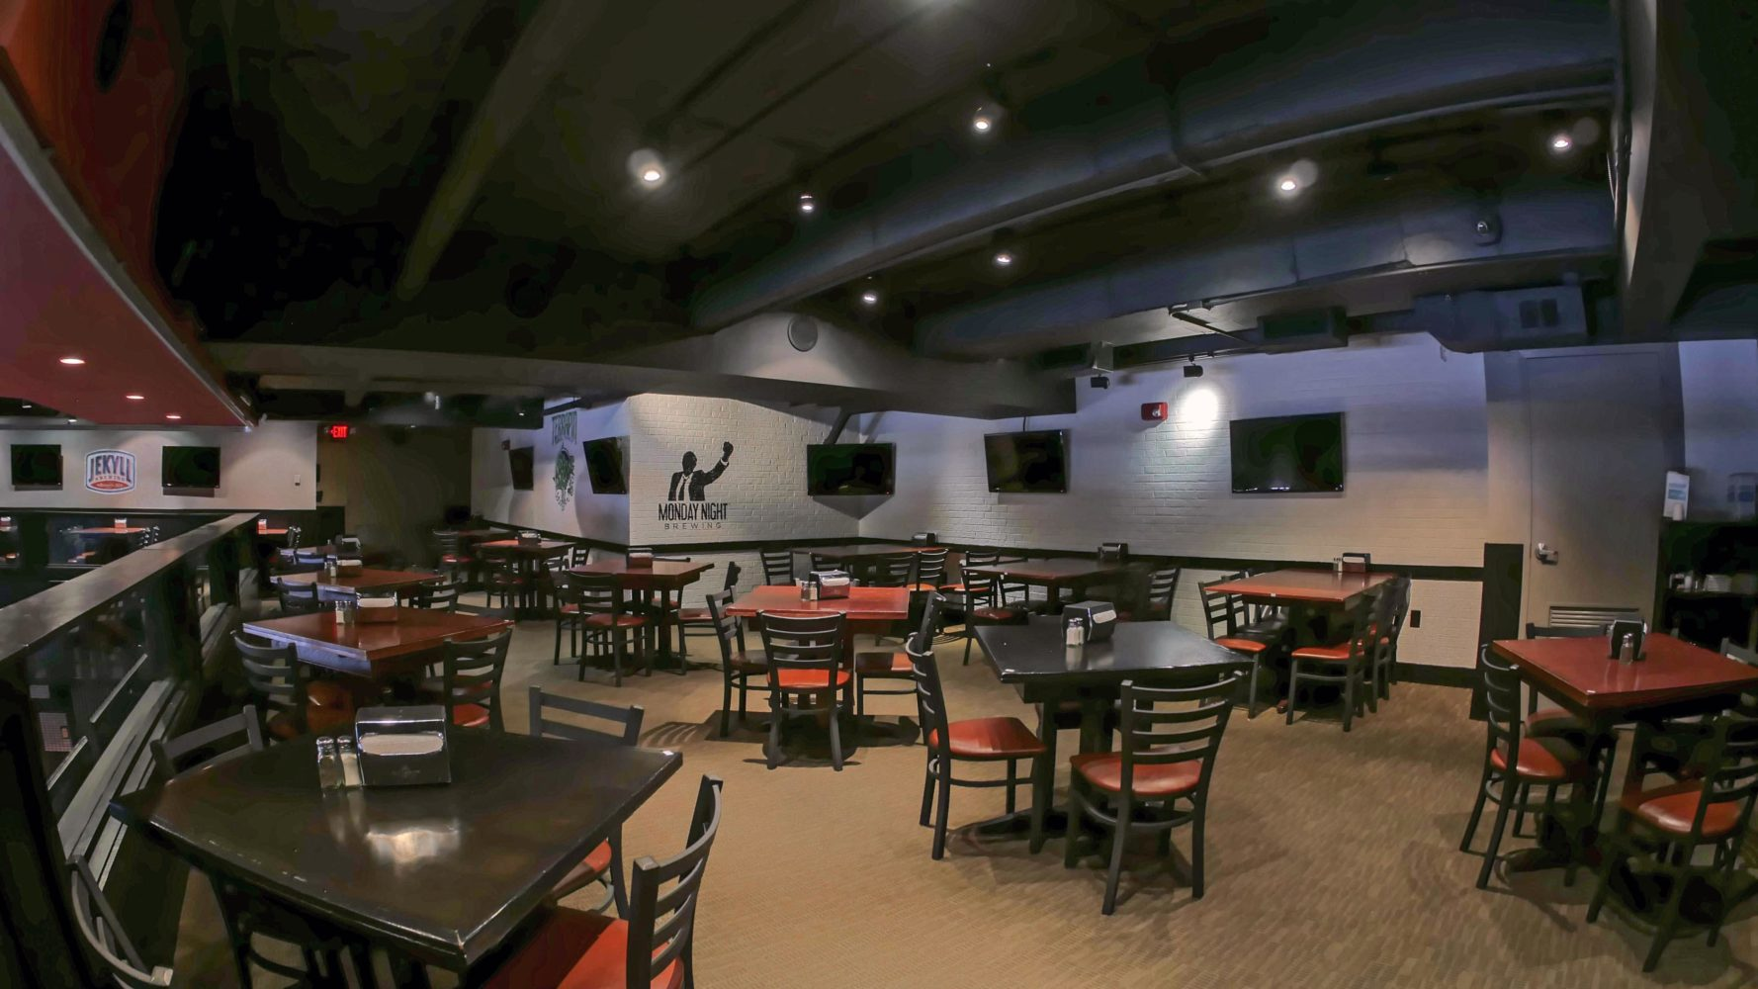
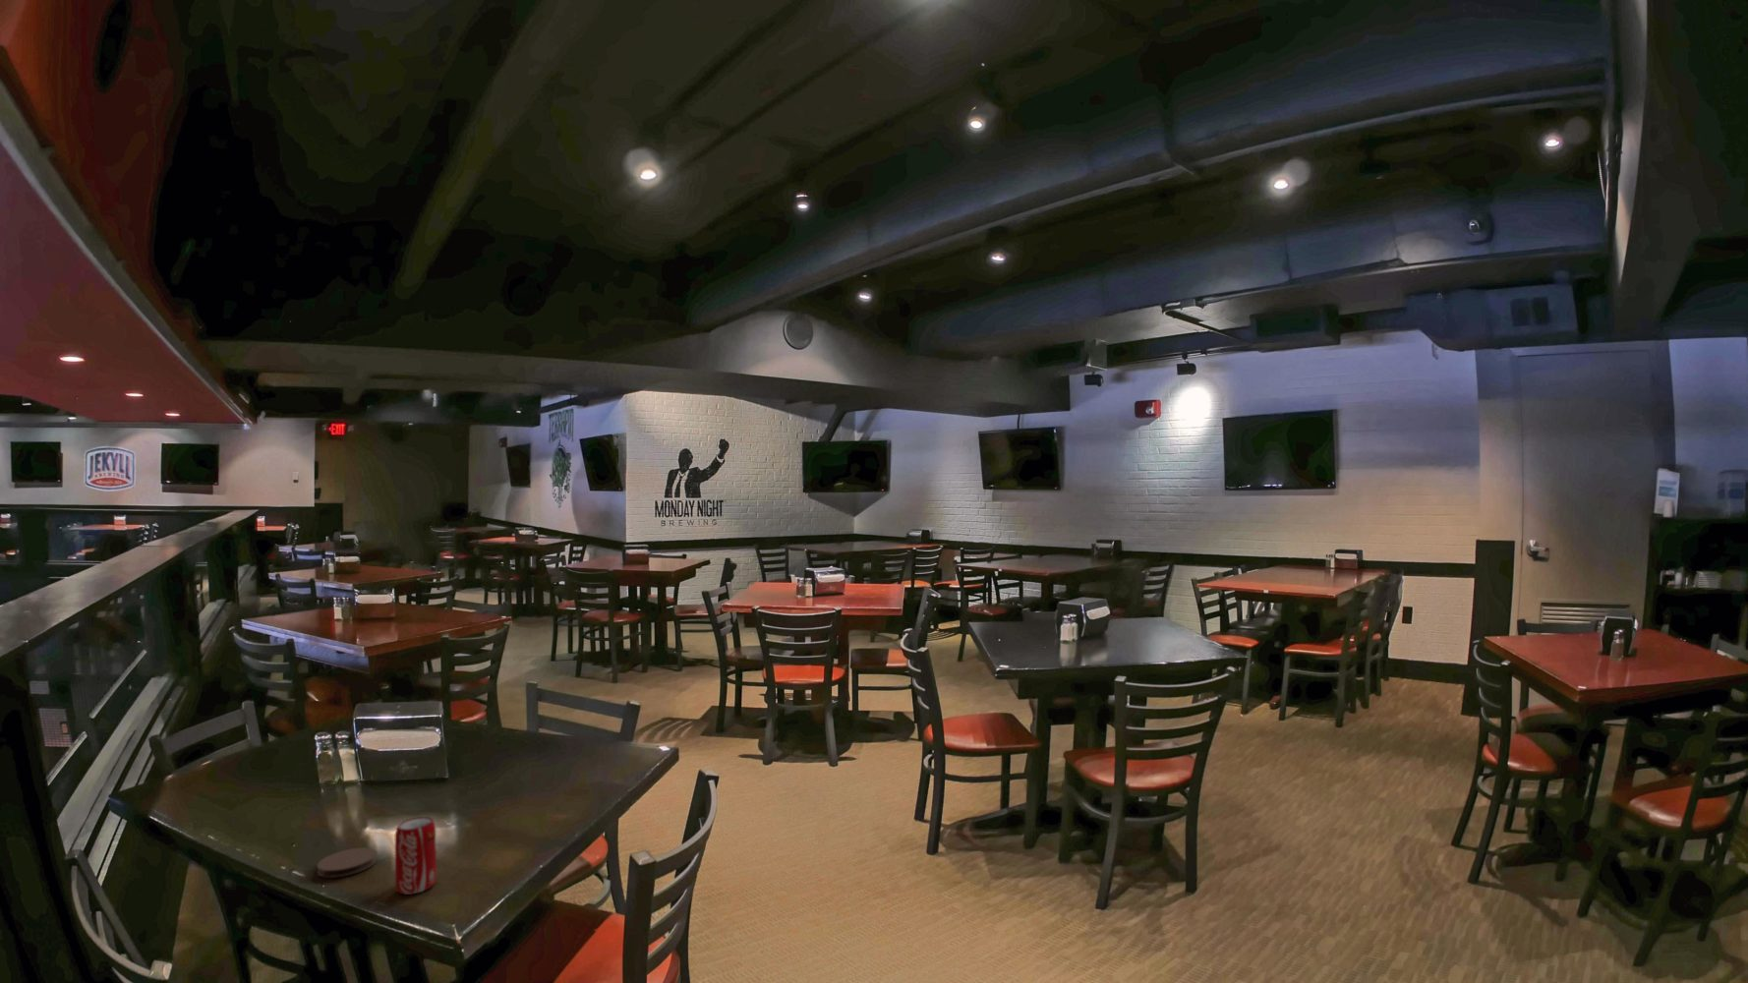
+ beverage can [394,816,437,895]
+ coaster [316,846,377,879]
